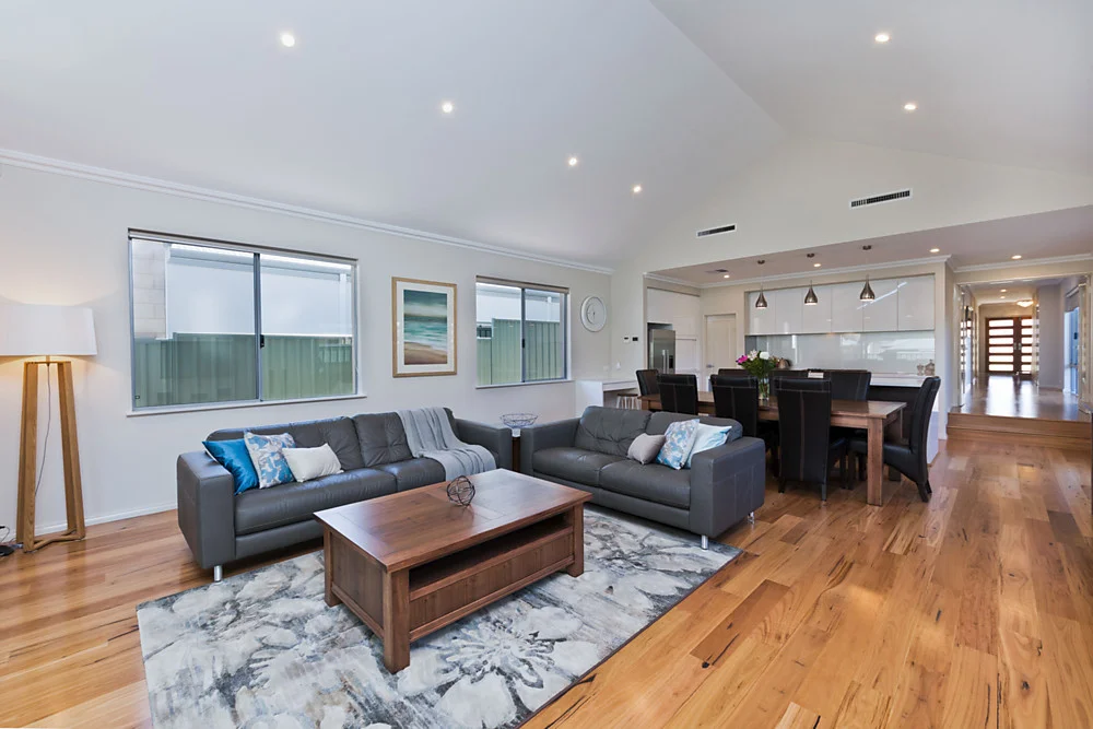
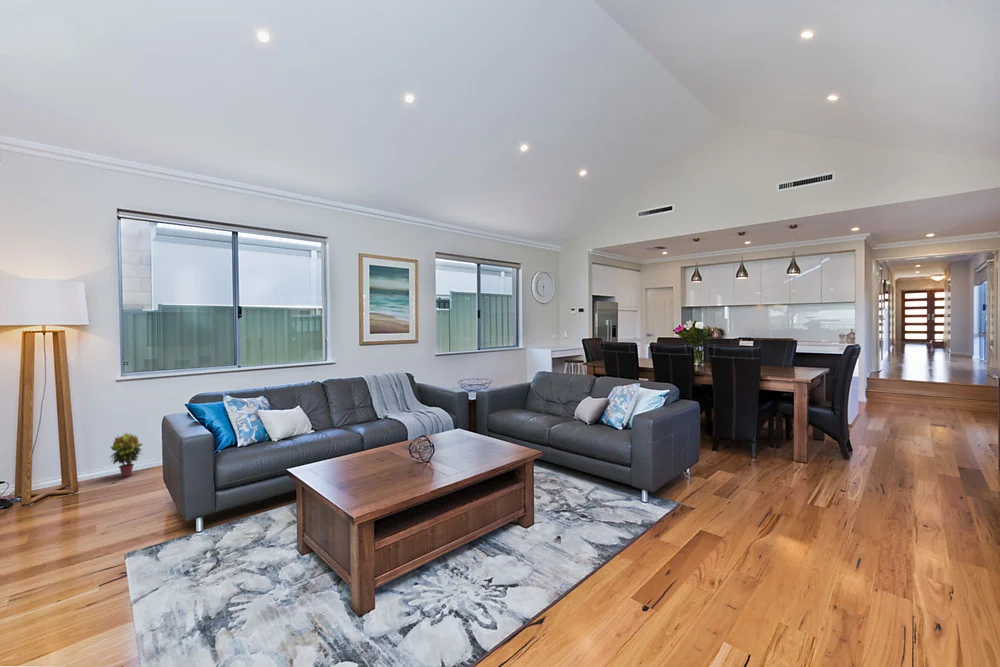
+ potted plant [109,432,144,478]
